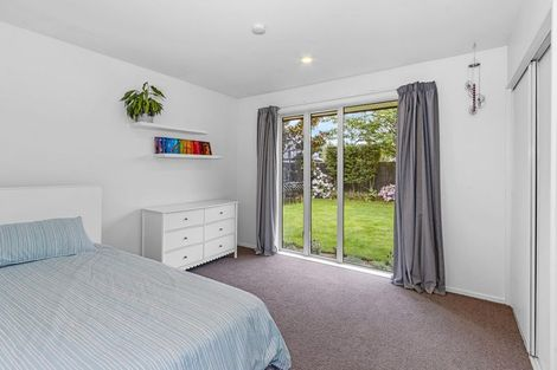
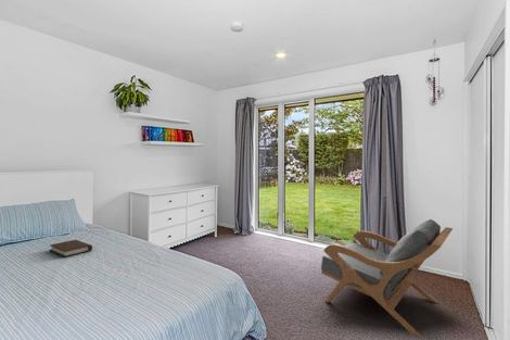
+ book [49,239,93,259]
+ armchair [320,218,454,340]
